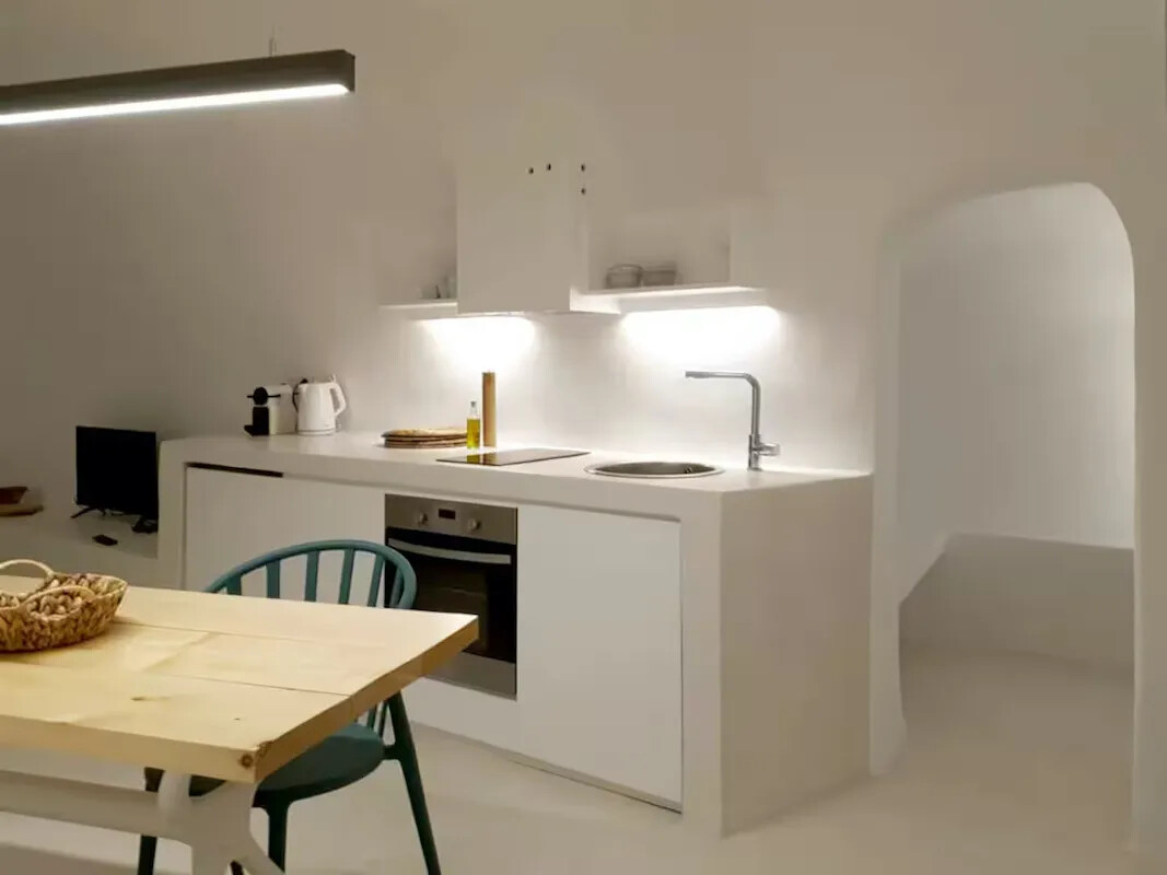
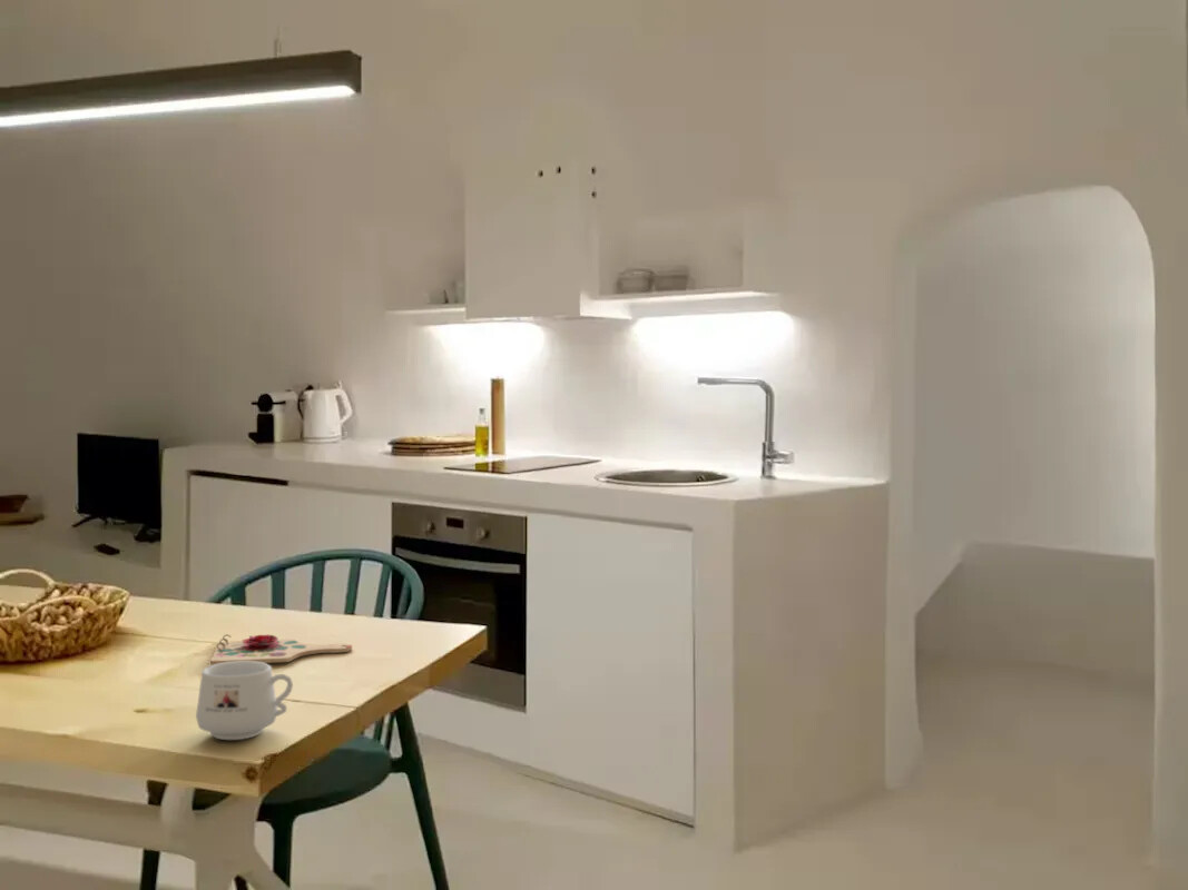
+ mug [195,661,294,741]
+ cutting board [209,633,353,665]
